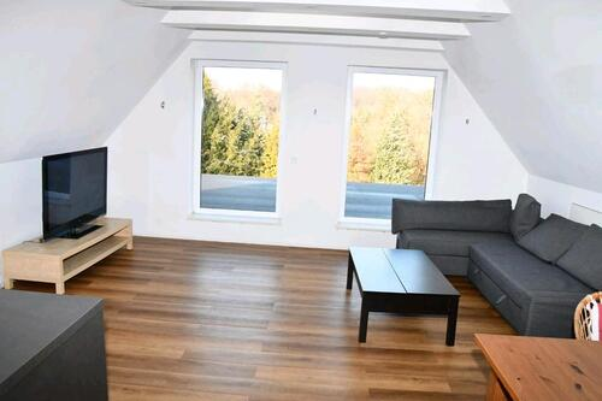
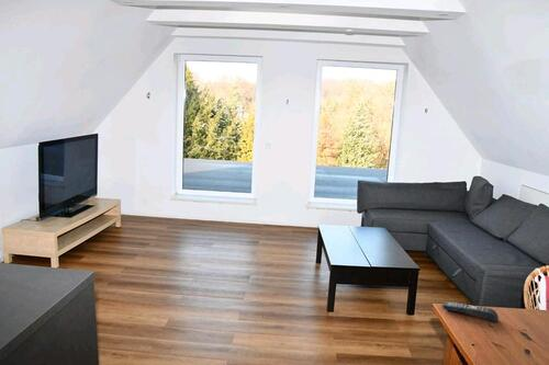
+ remote control [441,300,500,323]
